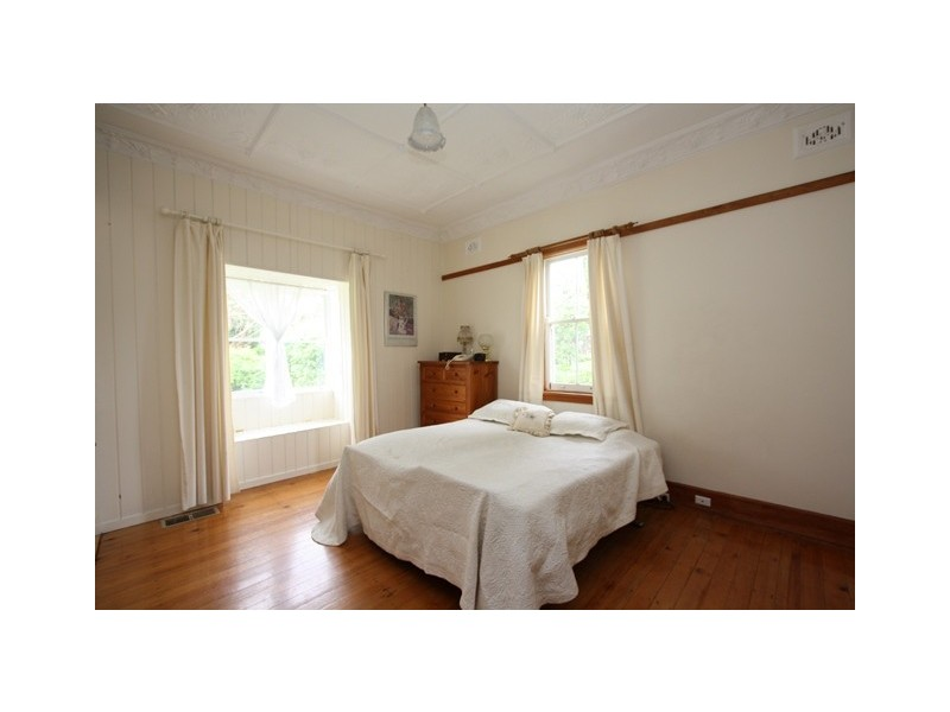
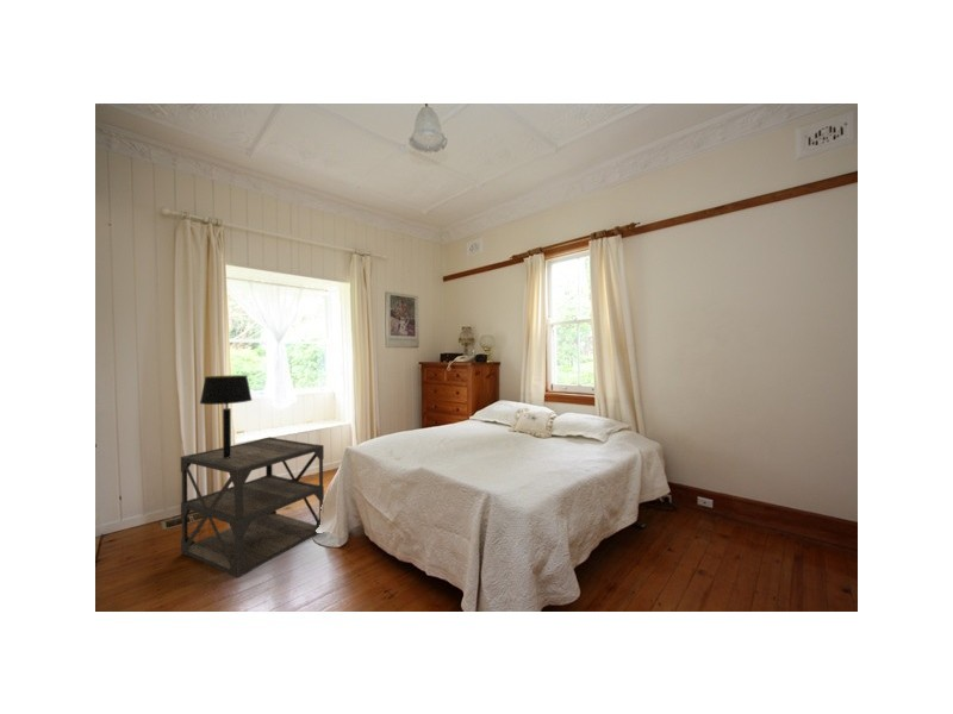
+ side table [180,436,325,580]
+ table lamp [199,374,253,458]
